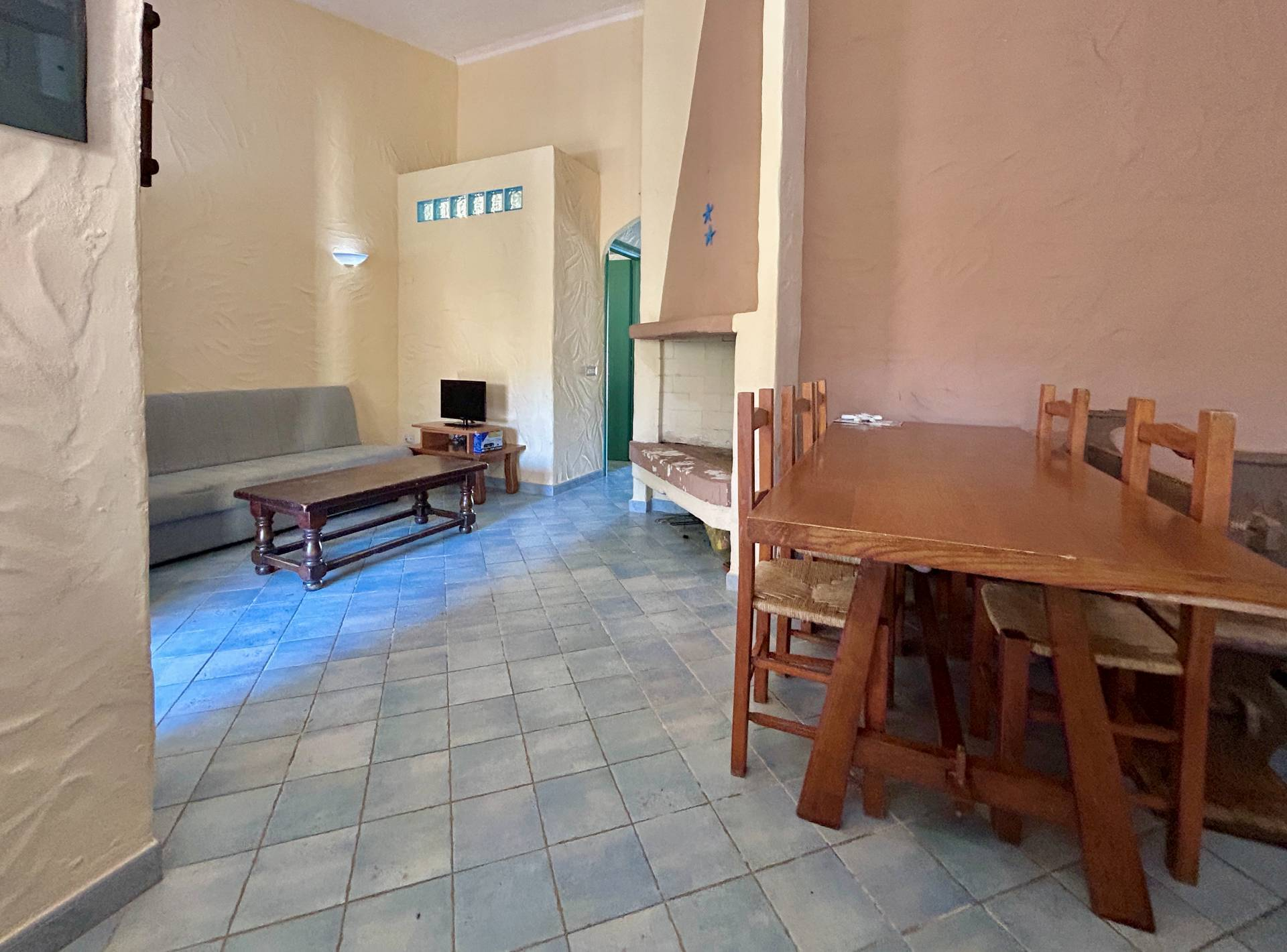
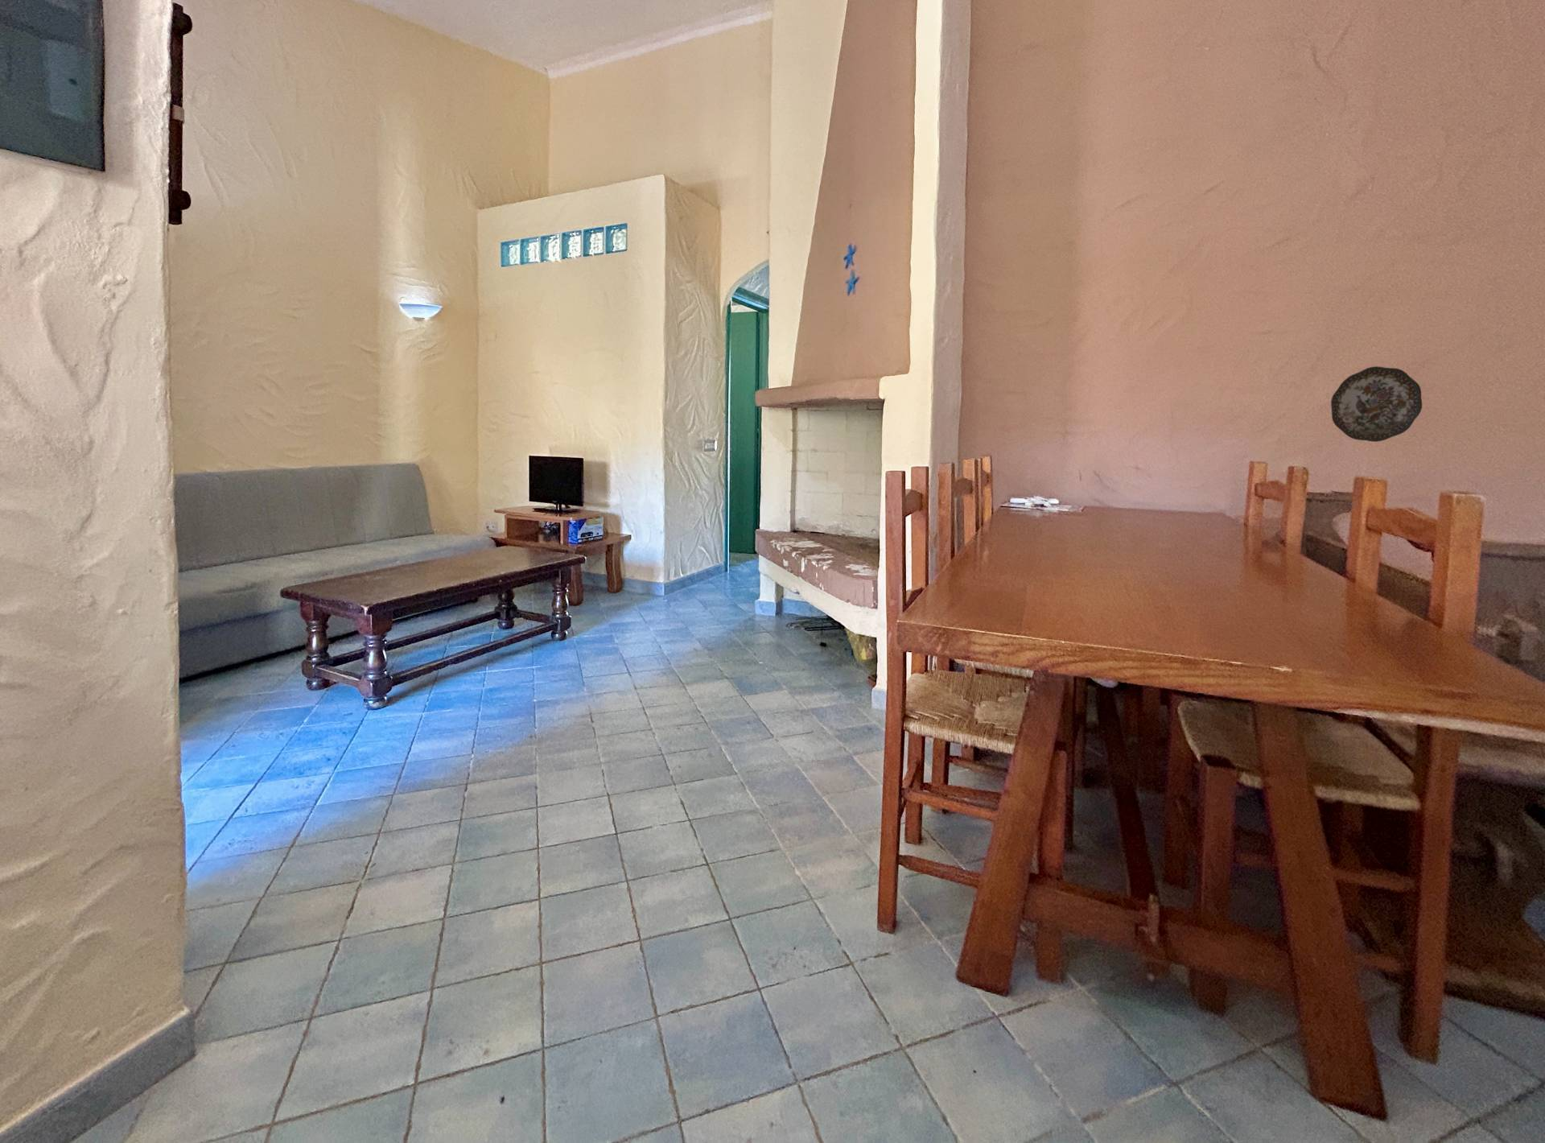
+ decorative plate [1330,365,1423,443]
